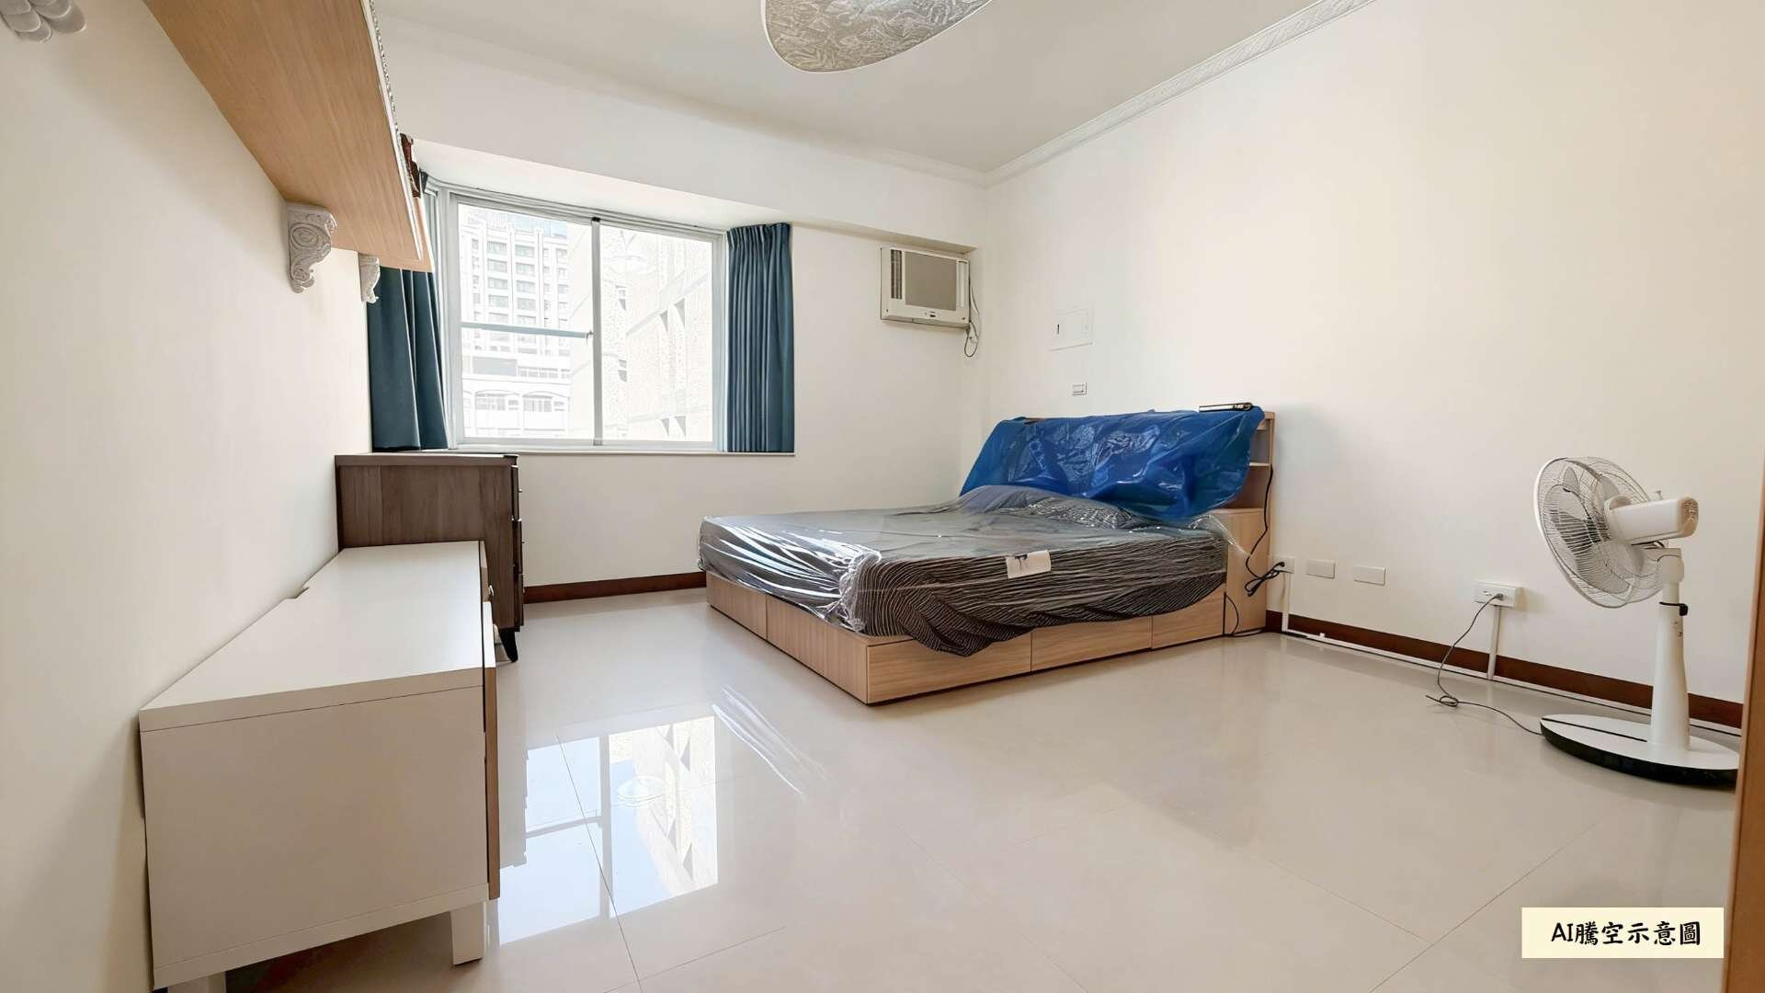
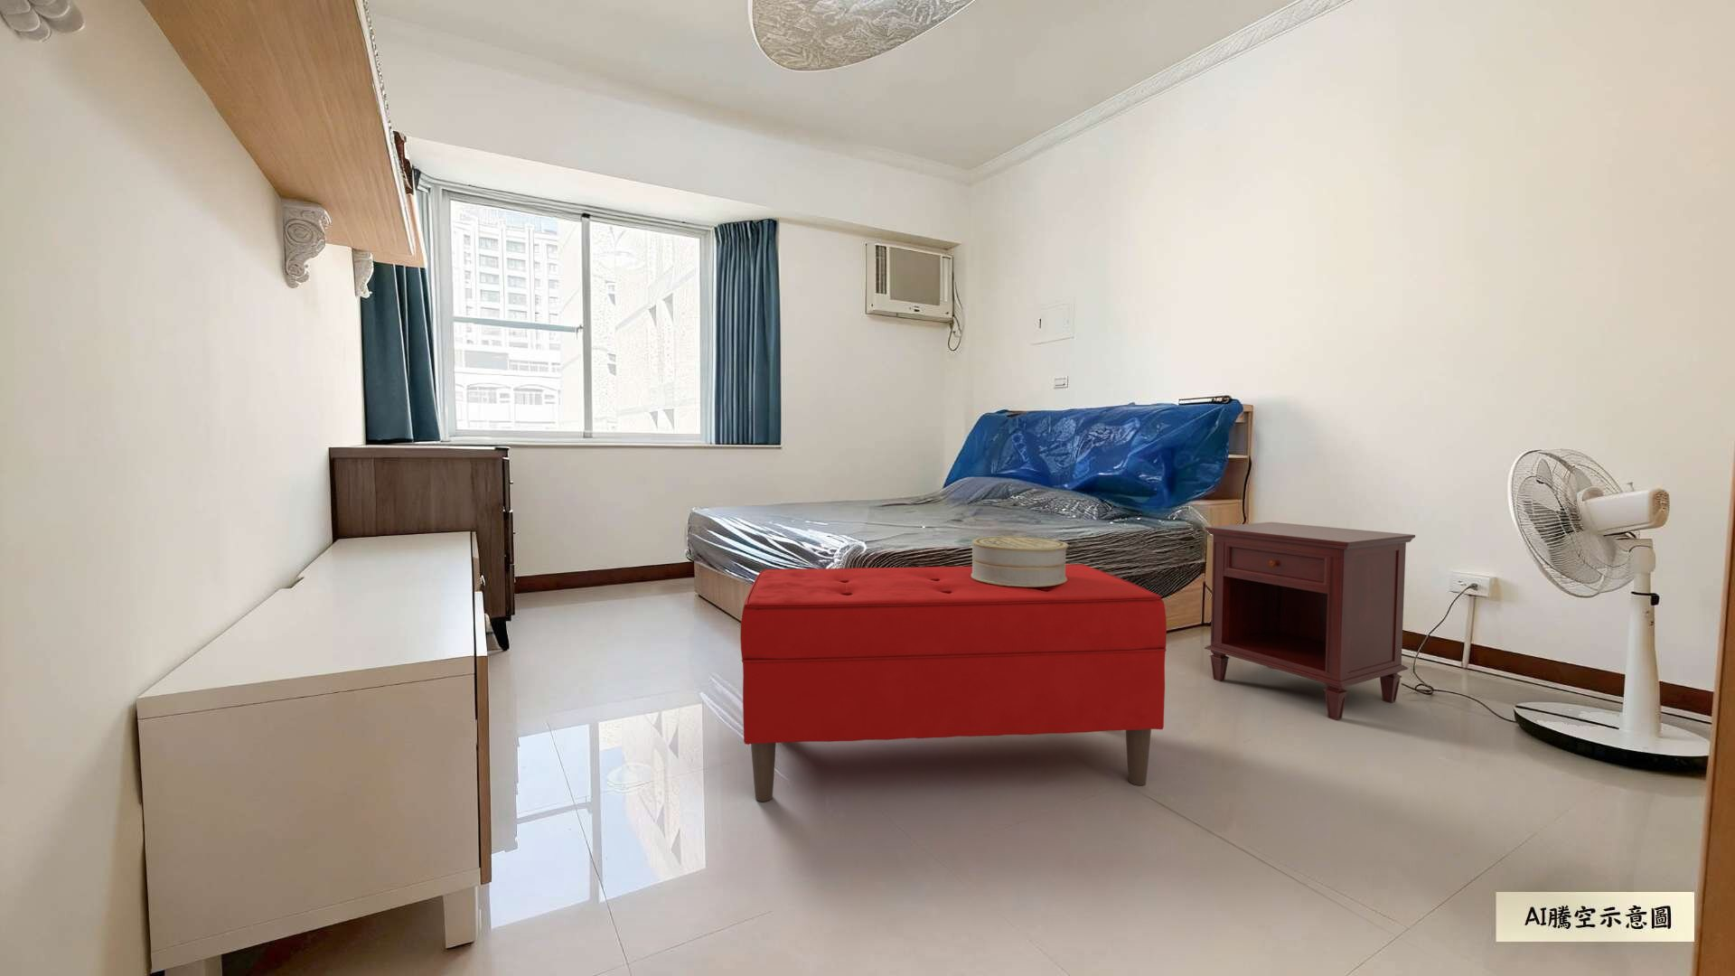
+ nightstand [1204,522,1416,722]
+ decorative box [970,535,1069,588]
+ bench [739,562,1168,802]
